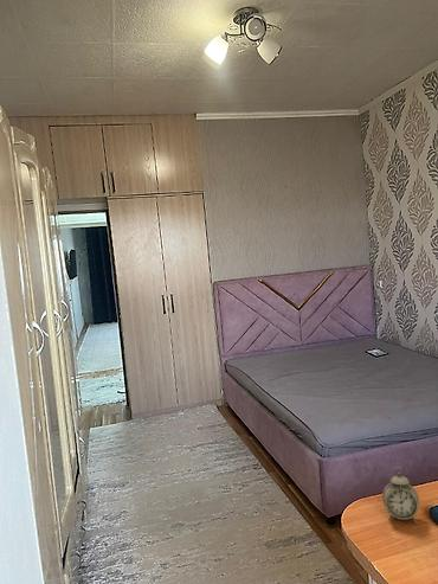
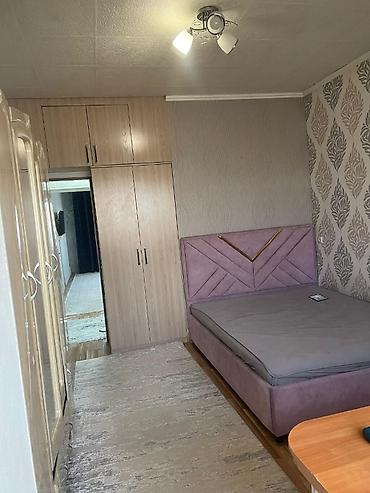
- alarm clock [381,466,420,525]
